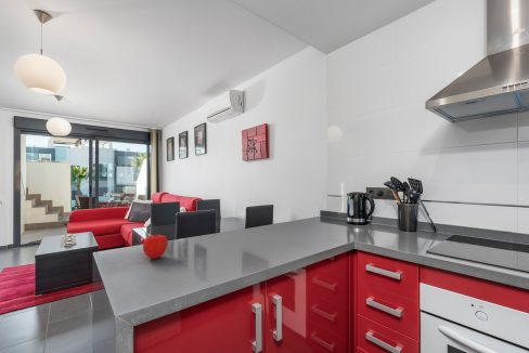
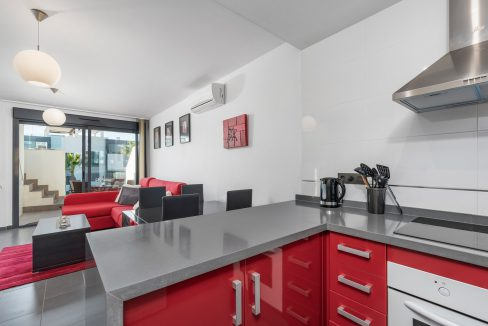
- fruit [142,232,168,260]
